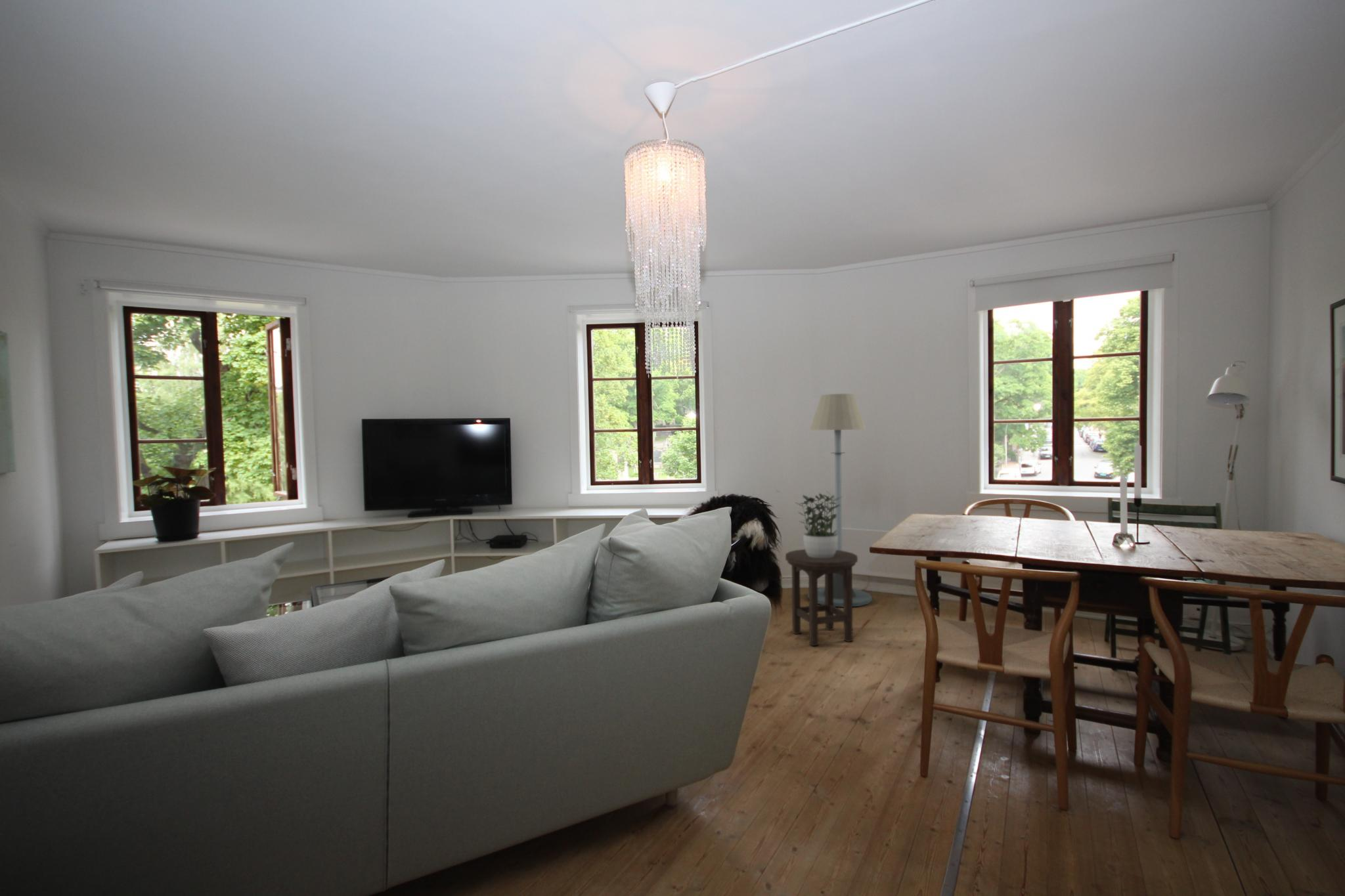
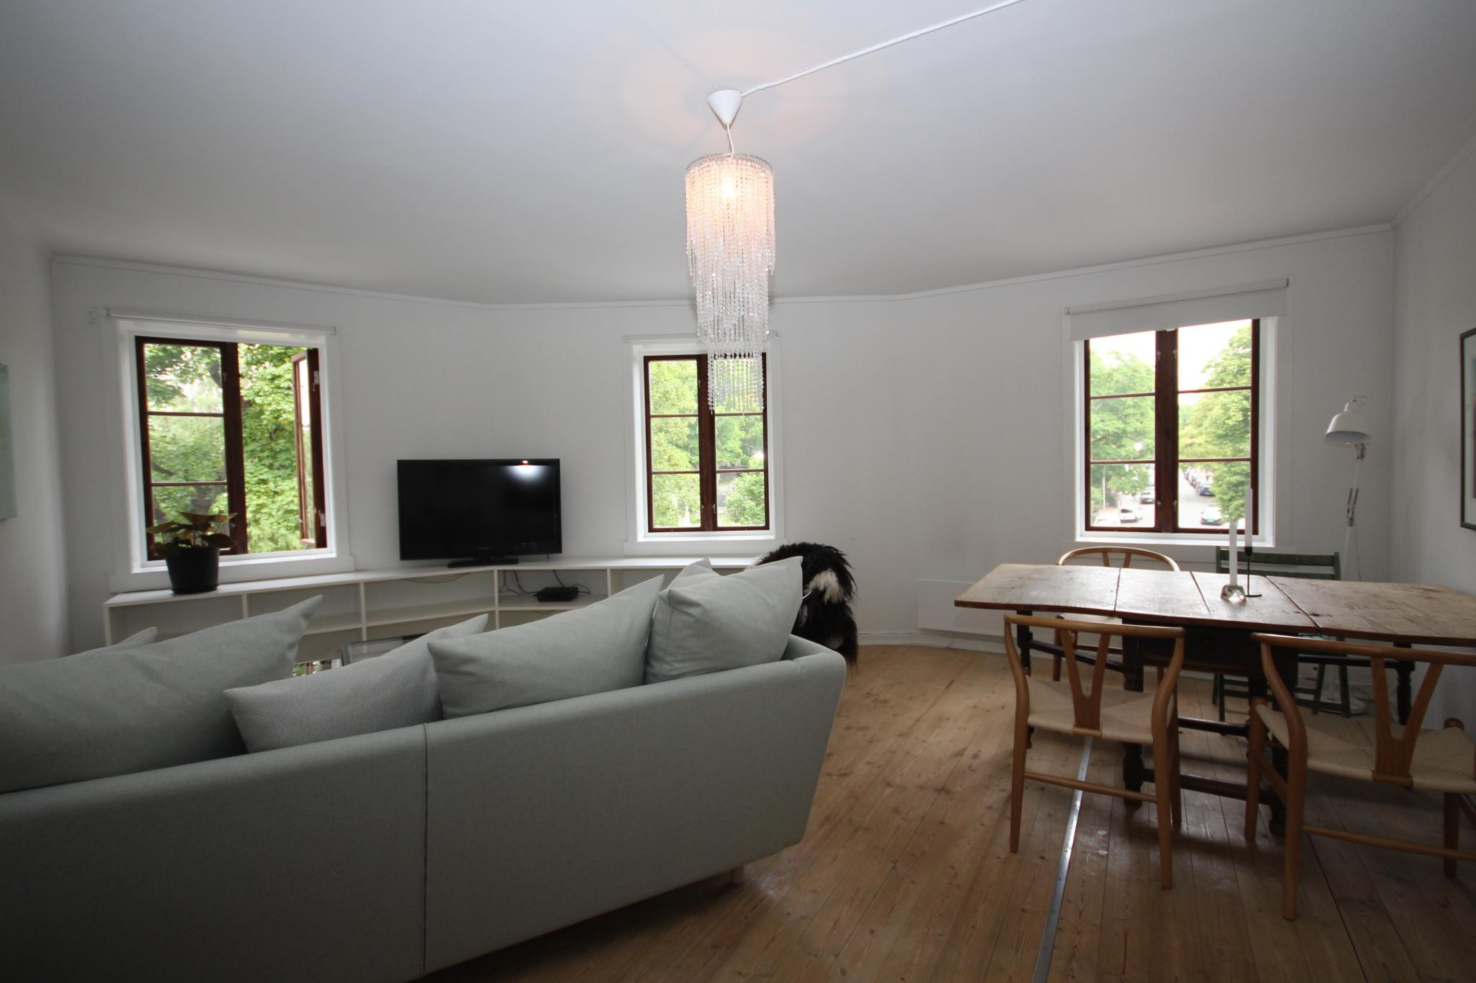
- floor lamp [807,393,873,608]
- stool [785,549,858,647]
- potted plant [795,491,843,558]
